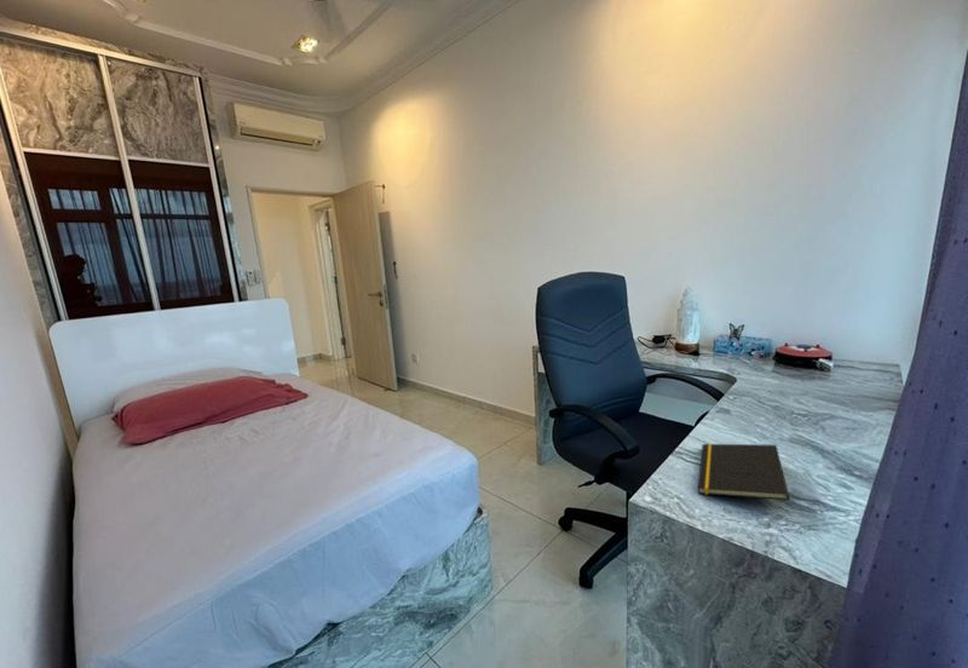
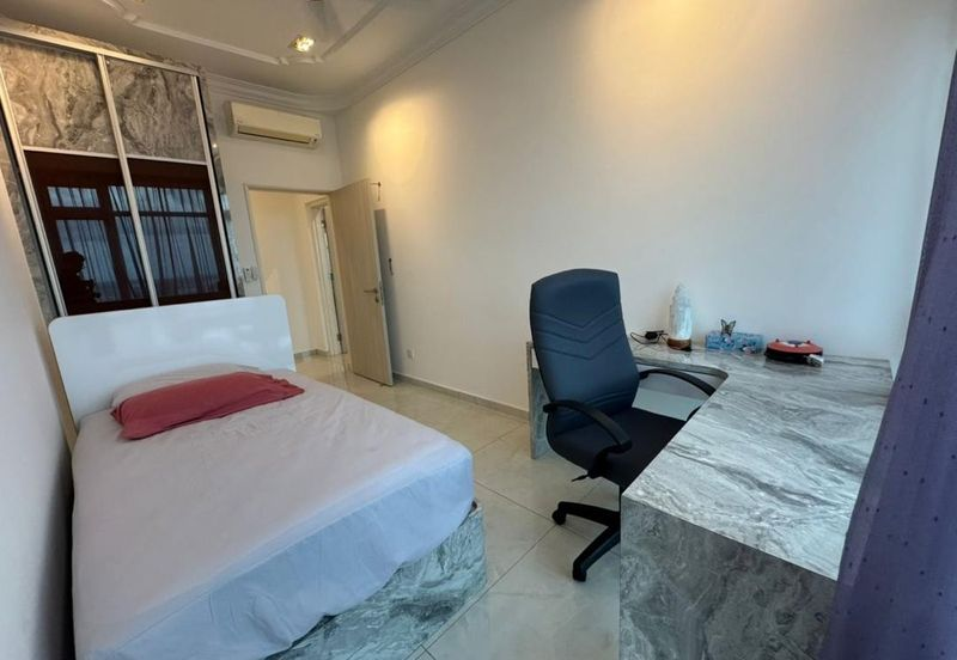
- notepad [697,443,790,501]
